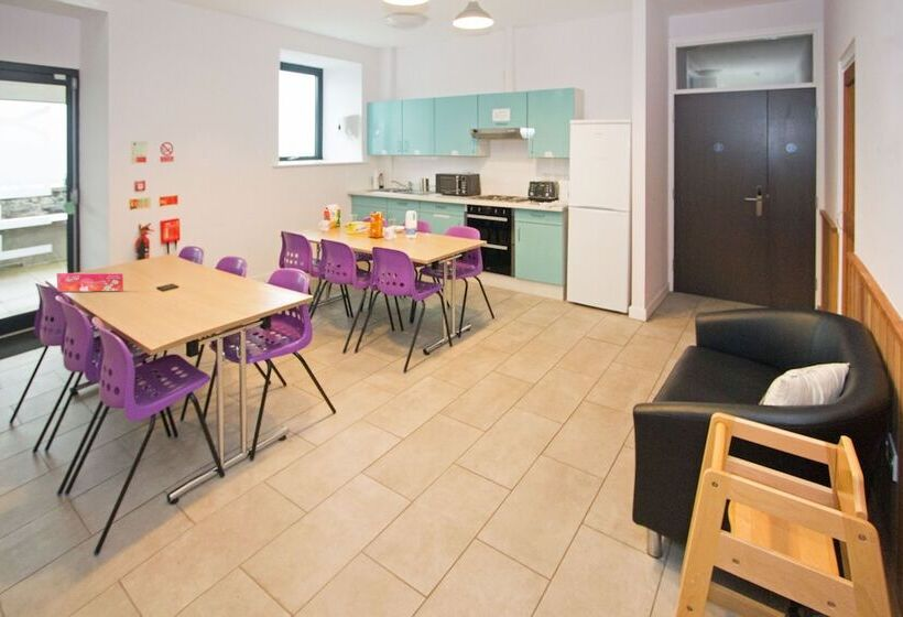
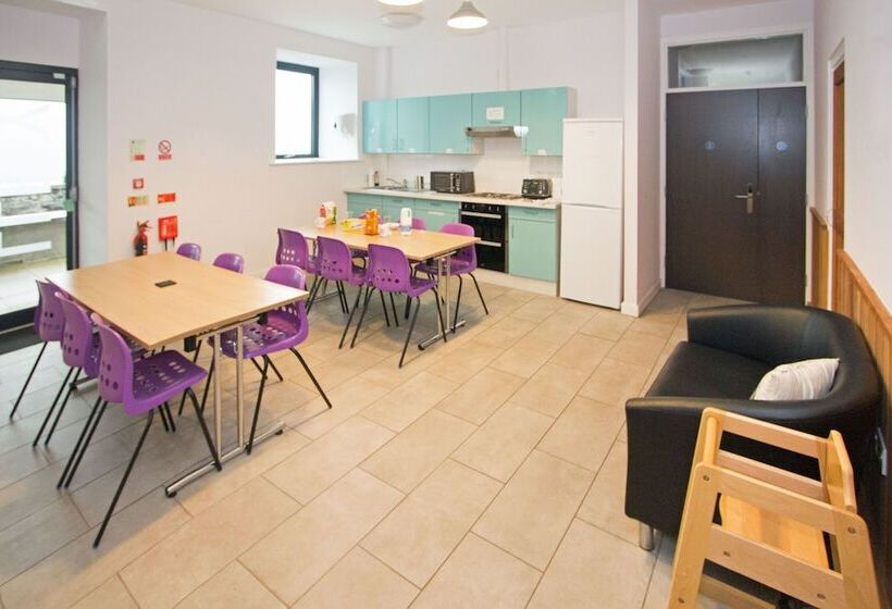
- tissue box [56,272,124,293]
